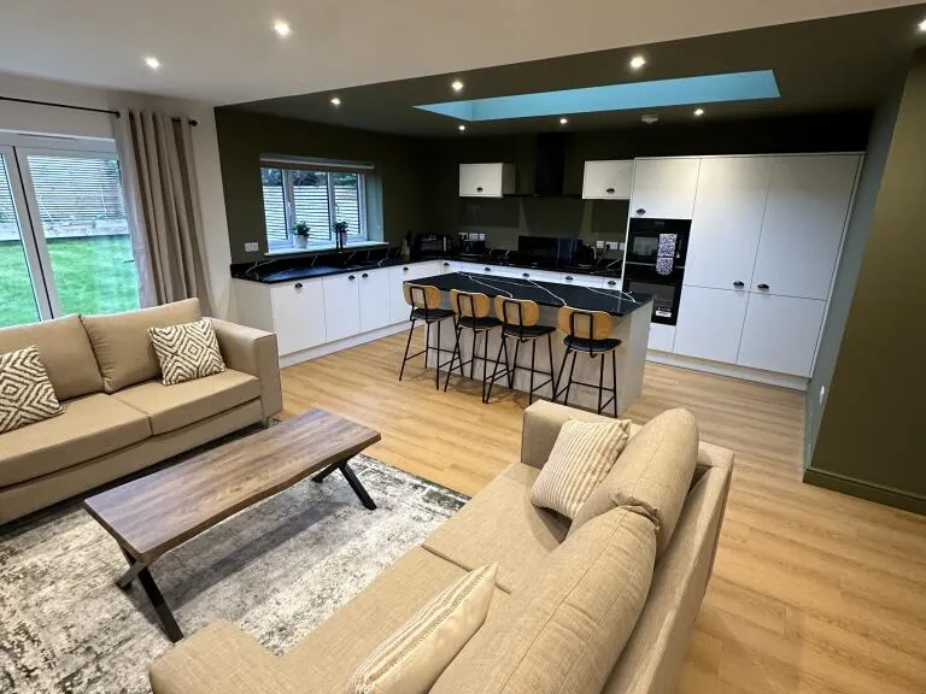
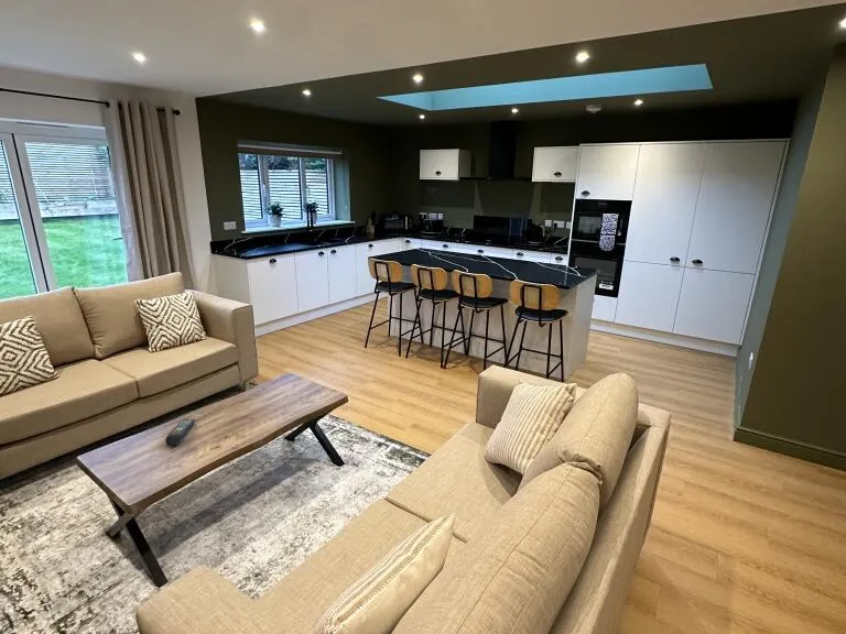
+ remote control [165,418,196,447]
